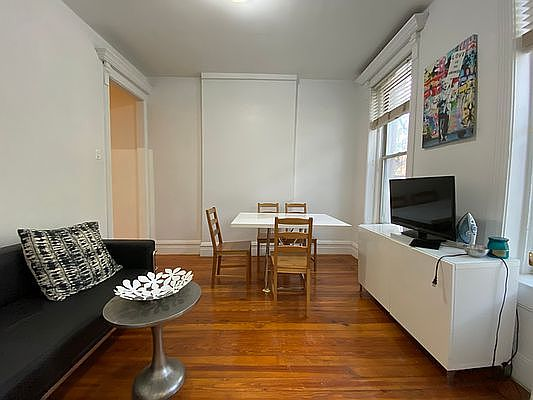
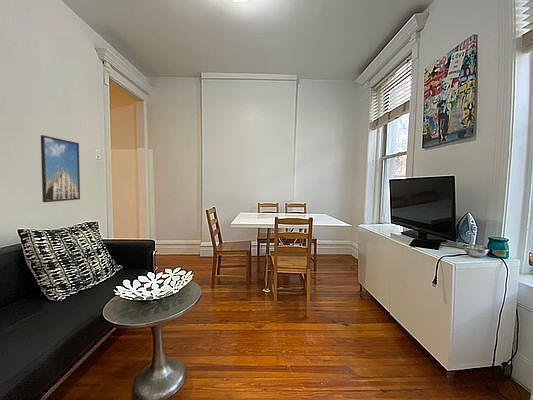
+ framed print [40,134,81,203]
